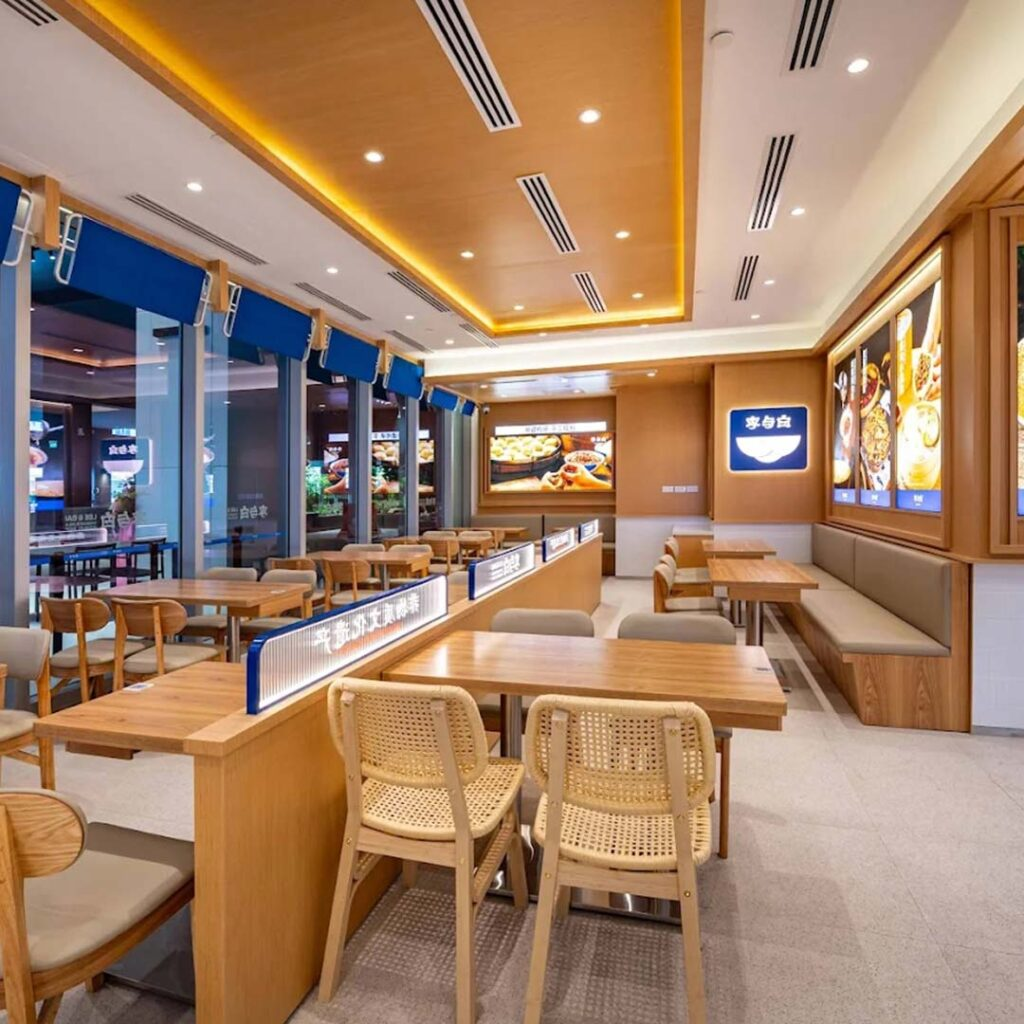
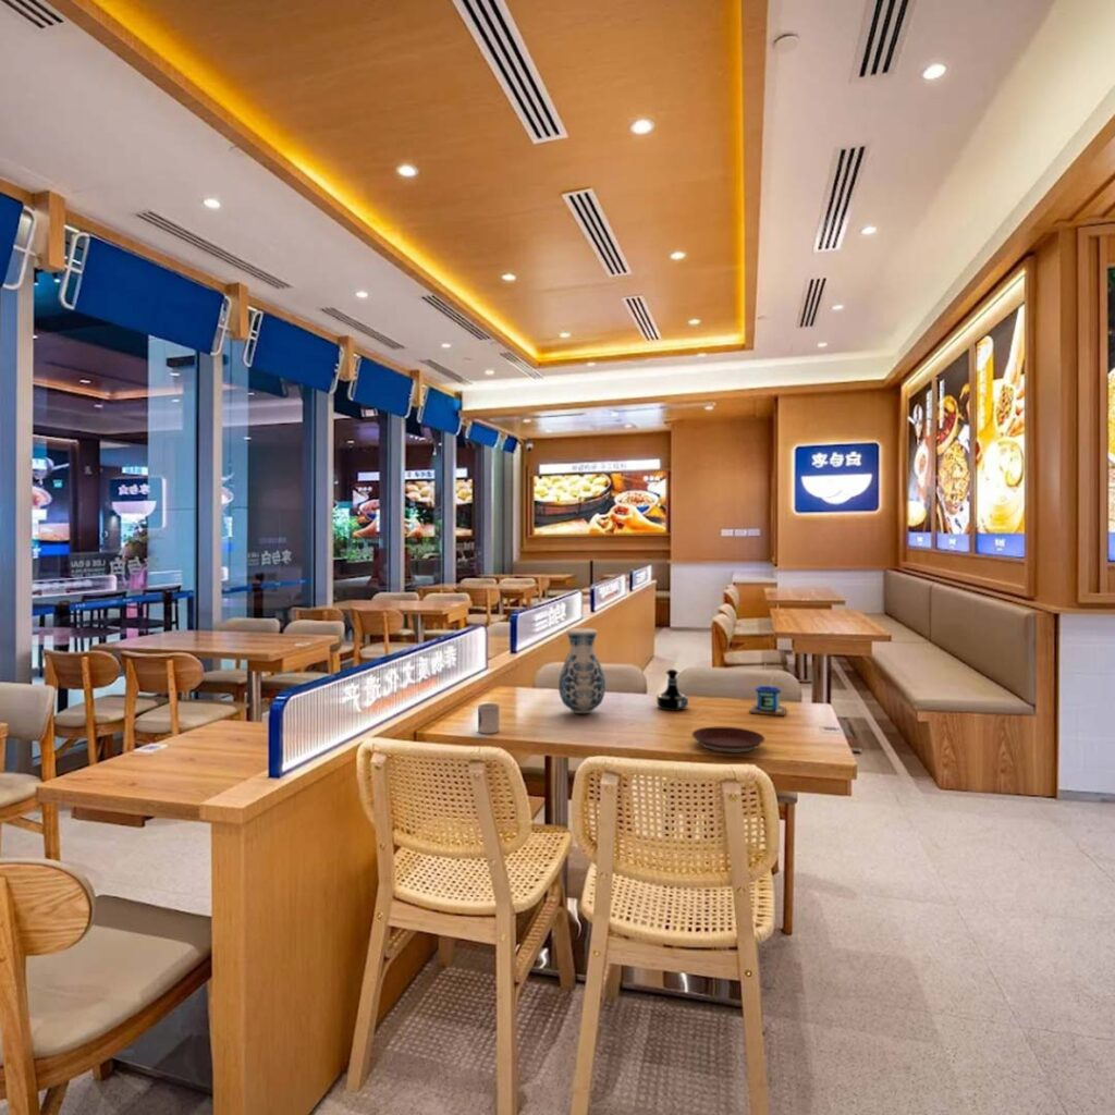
+ mug [748,664,787,716]
+ cup [477,702,500,734]
+ vase [558,627,606,714]
+ plate [690,726,765,755]
+ tequila bottle [655,669,689,712]
